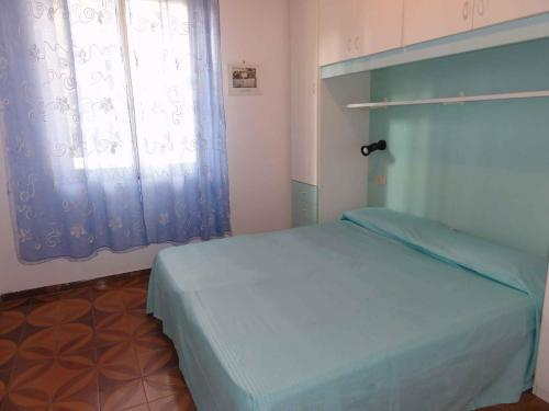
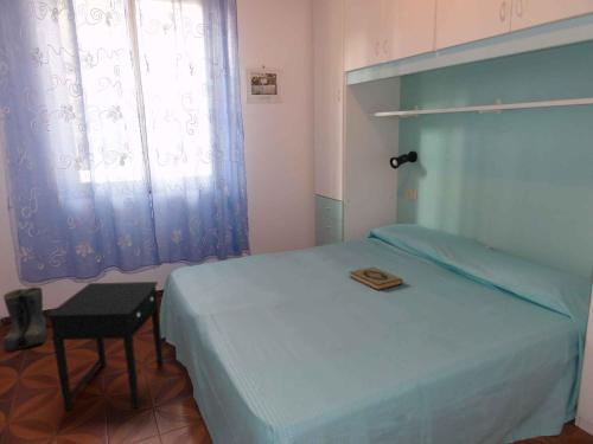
+ side table [45,281,164,411]
+ boots [1,285,50,353]
+ hardback book [349,266,403,291]
